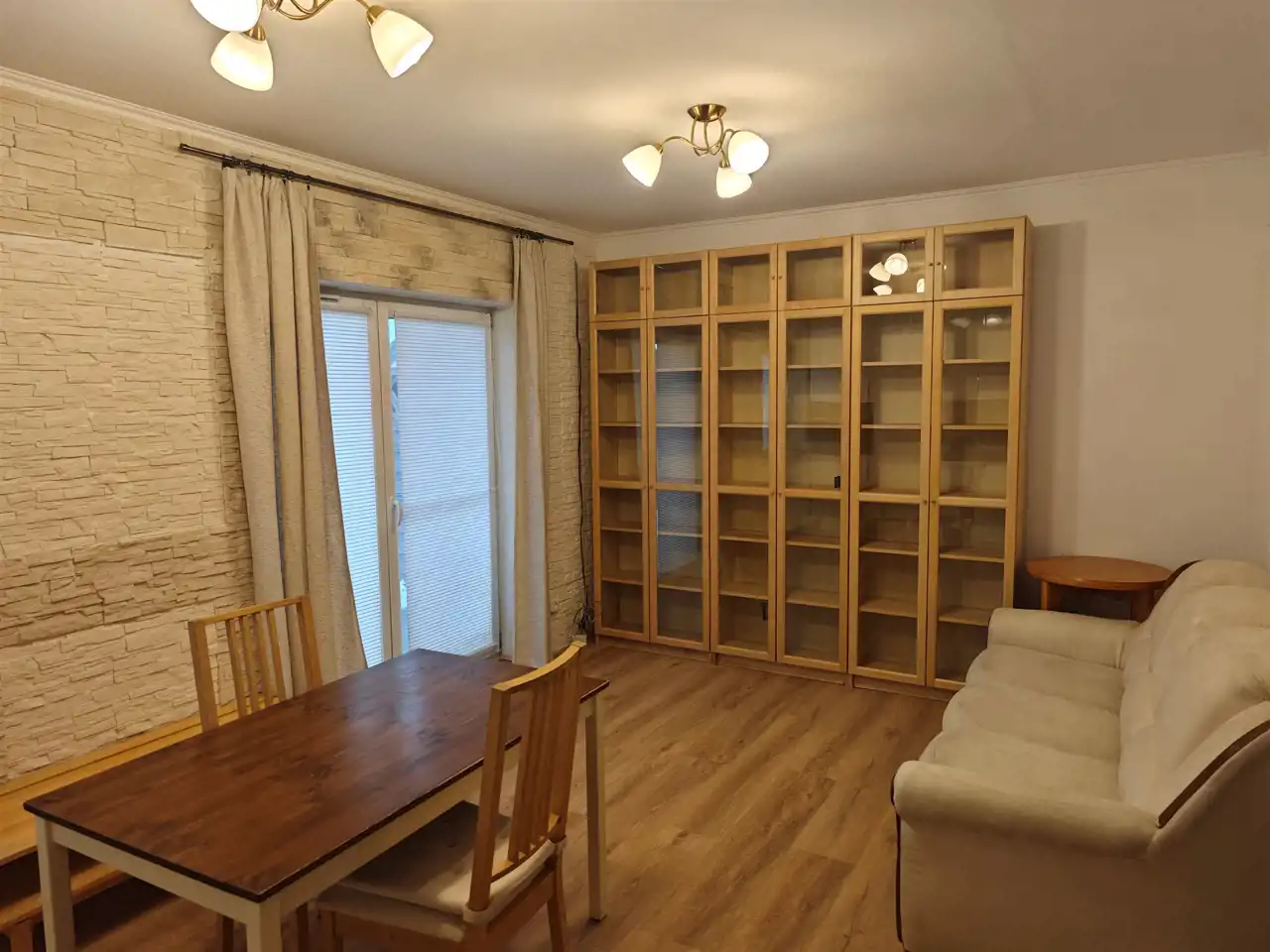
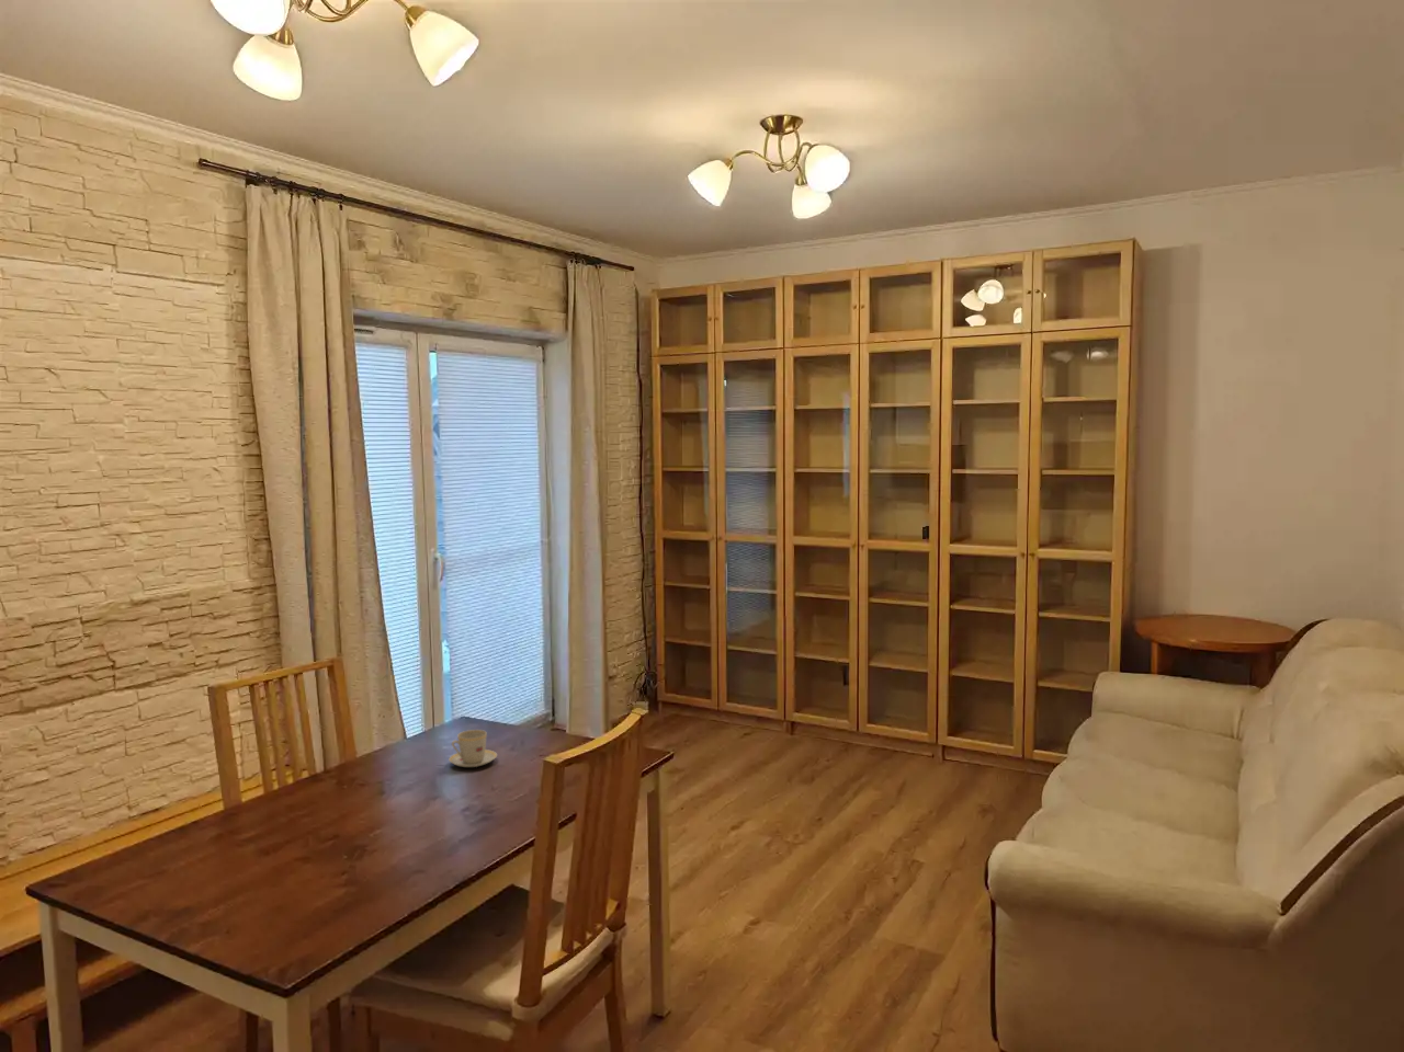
+ teacup [448,728,497,768]
